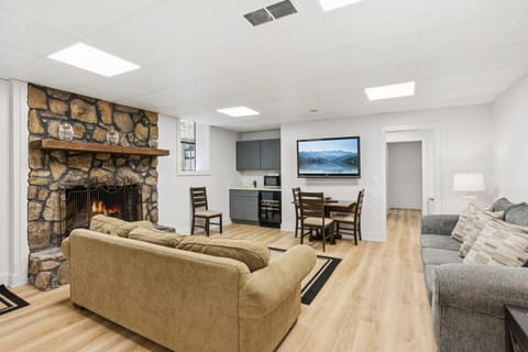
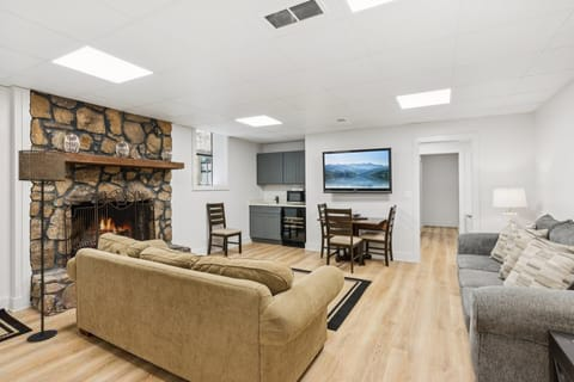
+ floor lamp [17,149,66,344]
